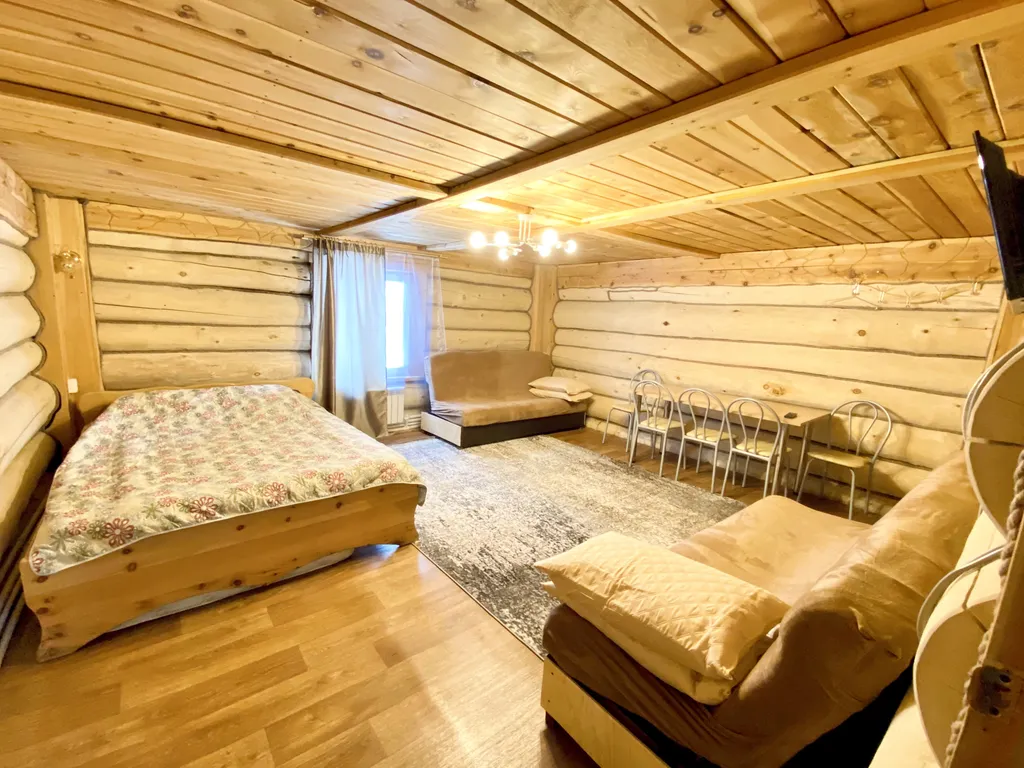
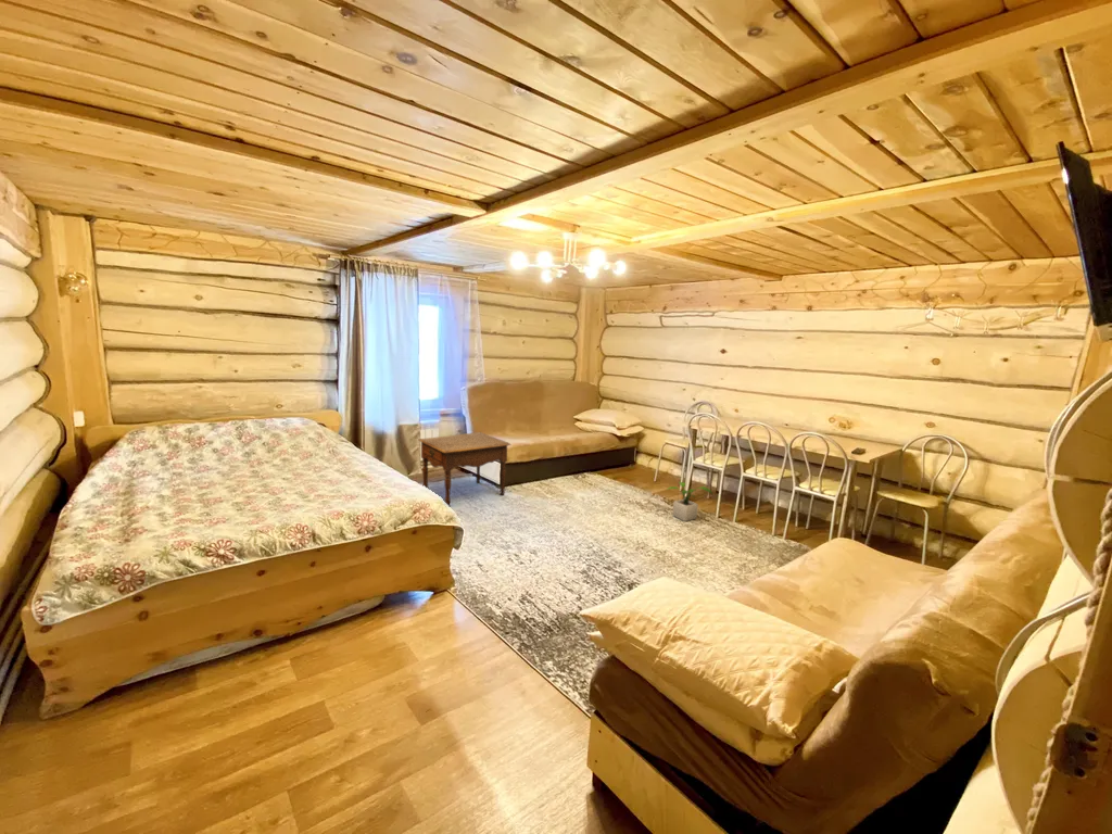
+ potted plant [666,481,713,522]
+ side table [417,431,511,507]
